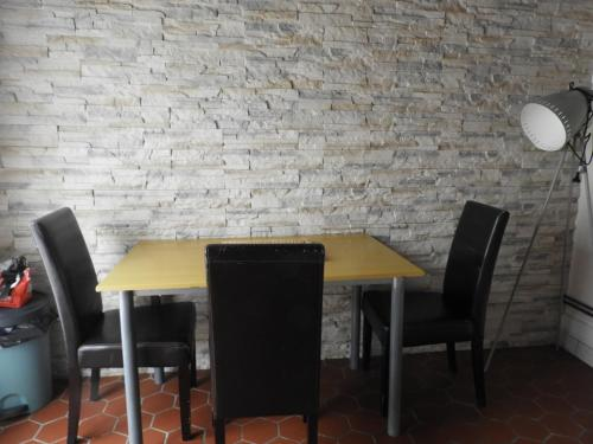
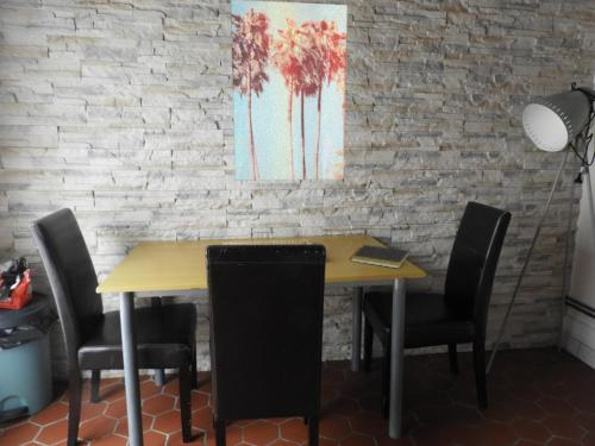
+ wall art [230,0,349,182]
+ notepad [350,244,412,270]
